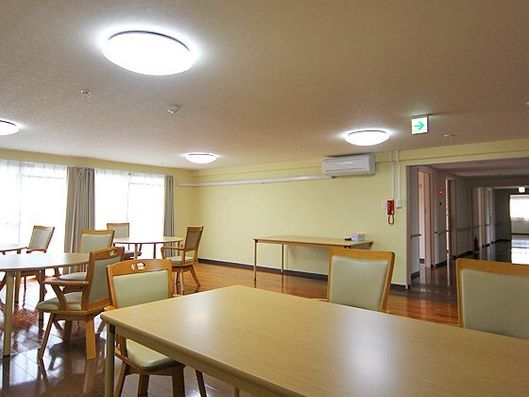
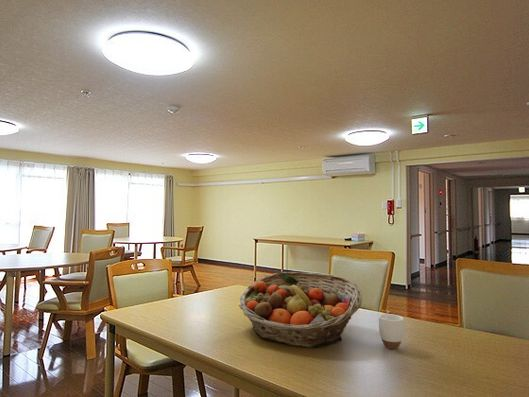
+ mug [378,313,405,350]
+ fruit basket [238,271,363,349]
